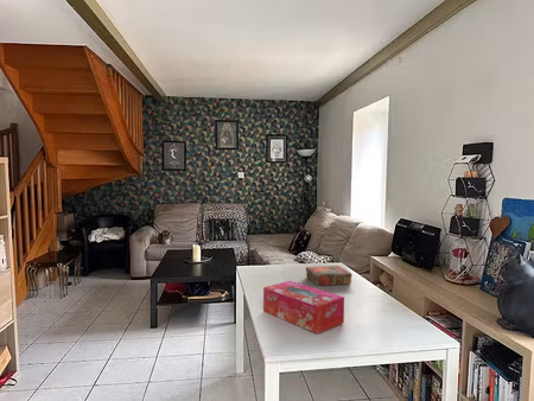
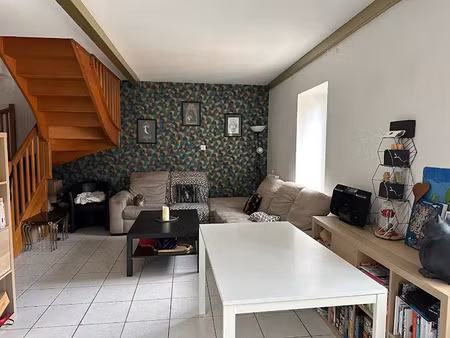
- tissue box [262,280,345,335]
- book [305,265,352,287]
